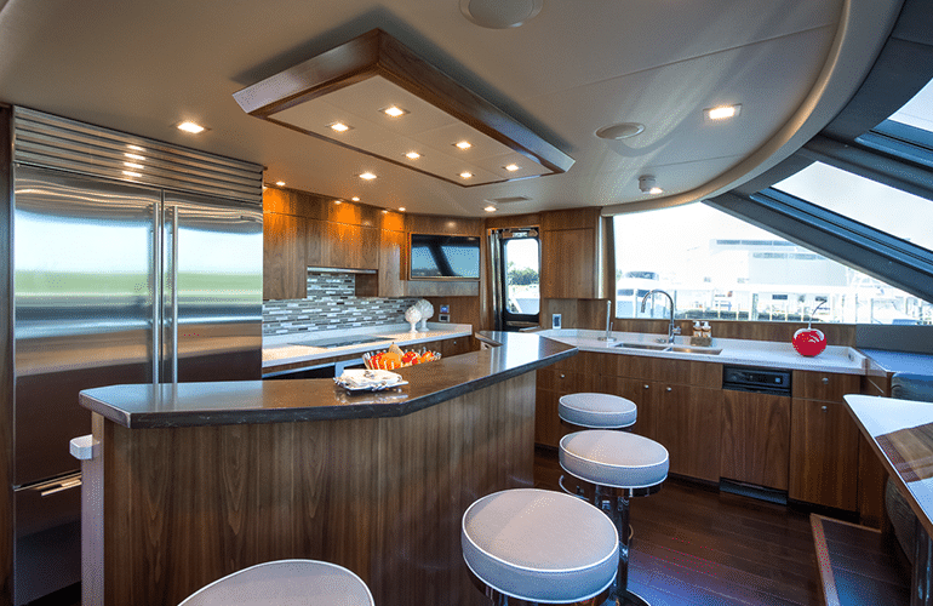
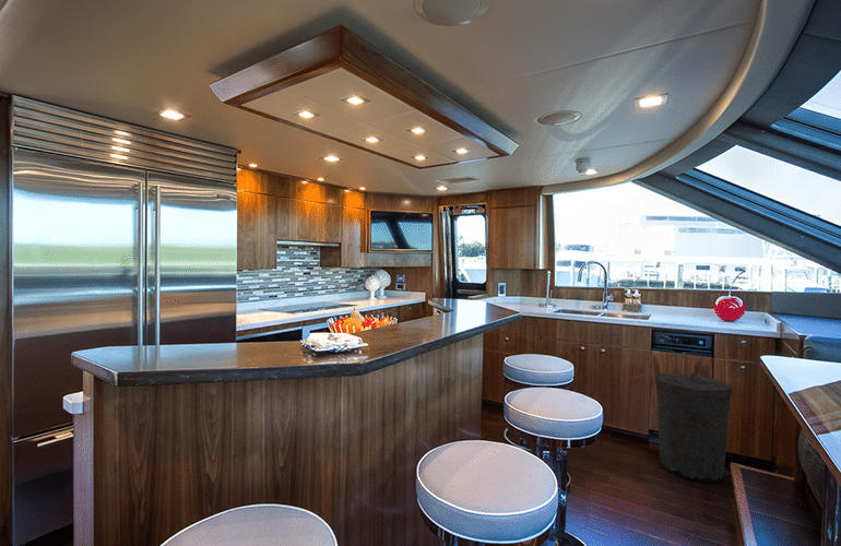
+ trash can [654,371,734,484]
